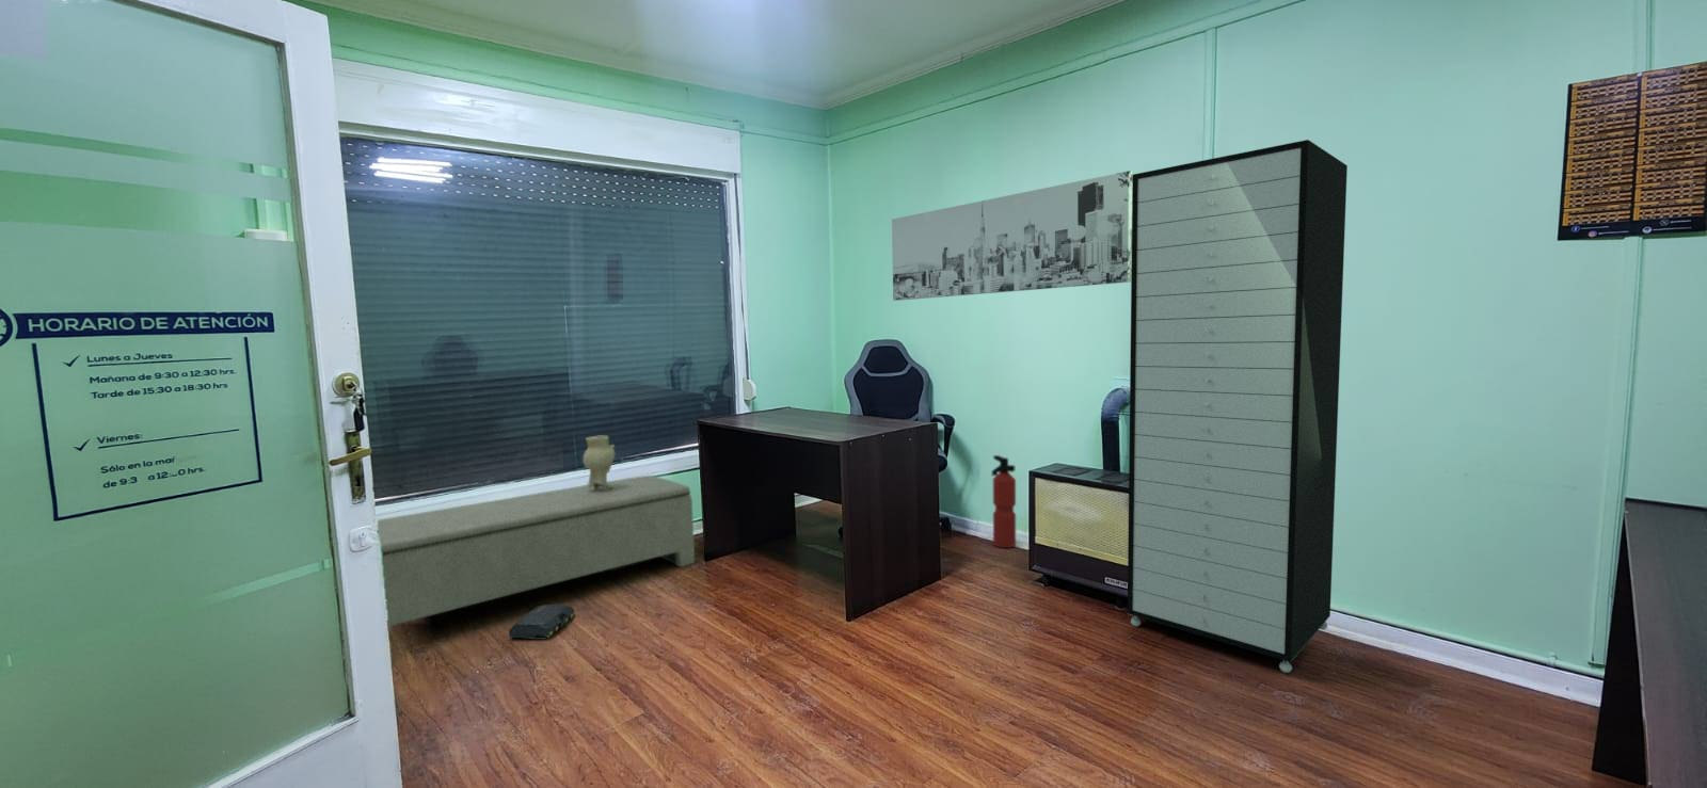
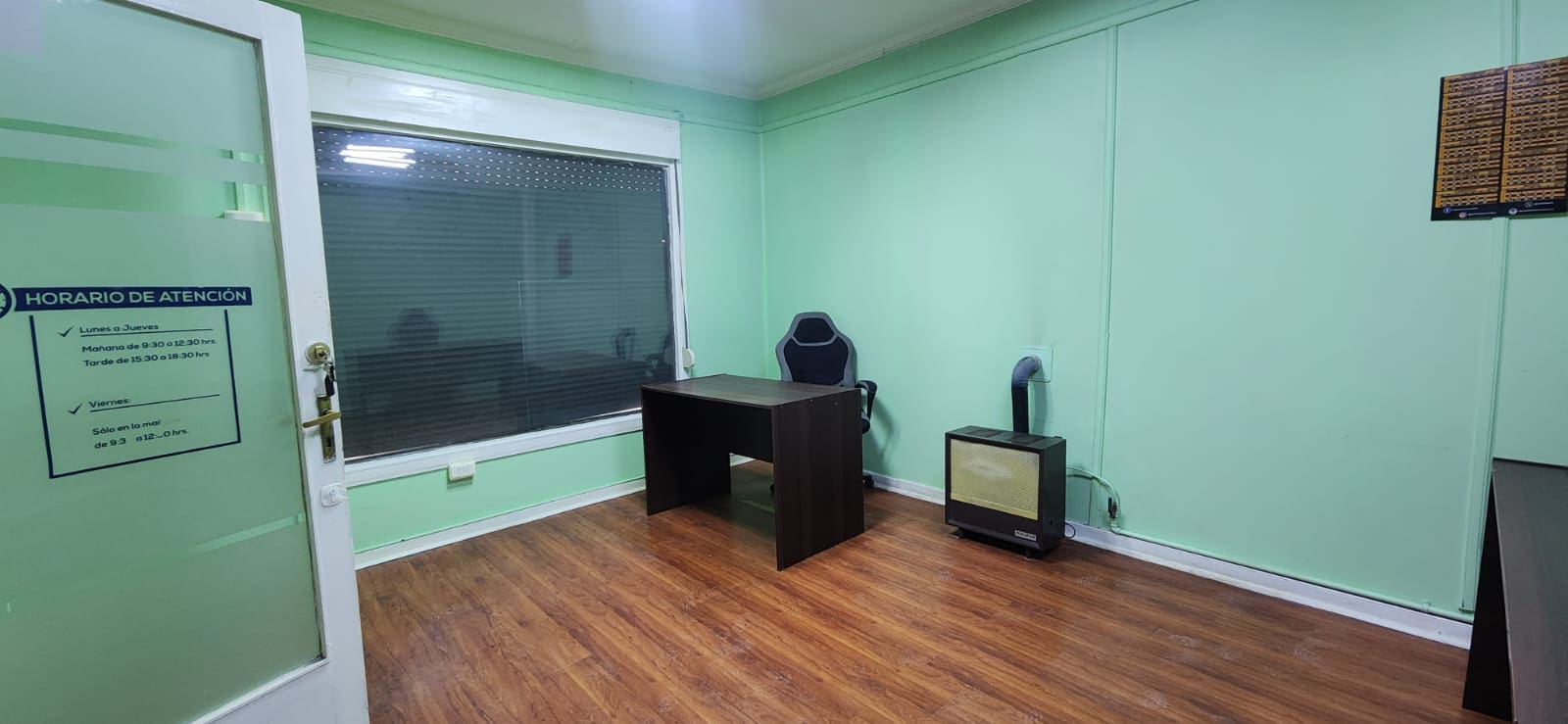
- wall art [891,170,1133,301]
- fire extinguisher [991,454,1017,550]
- decorative vase [581,434,615,490]
- bag [507,604,575,640]
- storage cabinet [1127,138,1349,674]
- bench [377,475,696,641]
